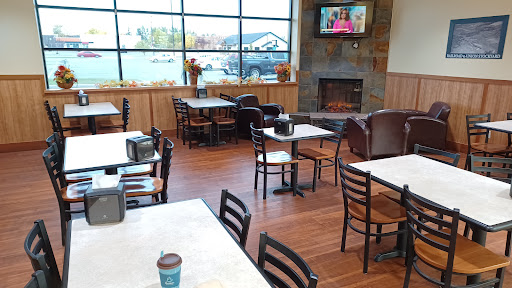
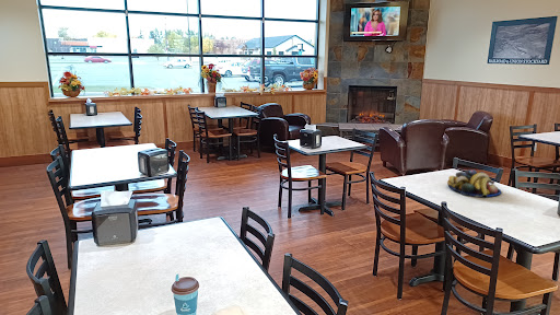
+ fruit bowl [446,168,502,198]
